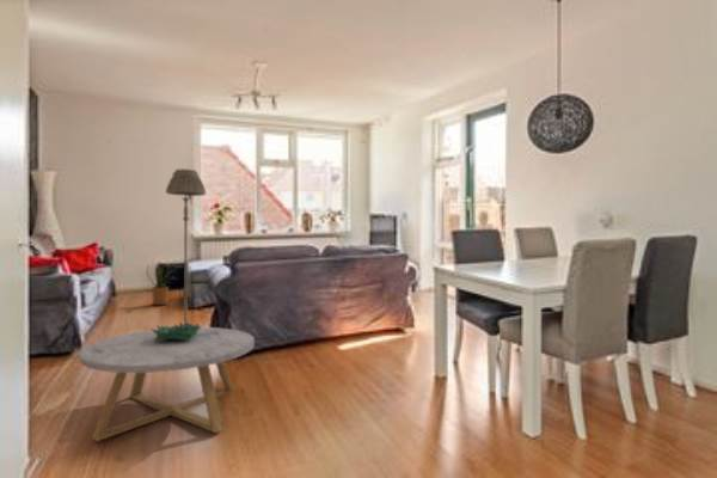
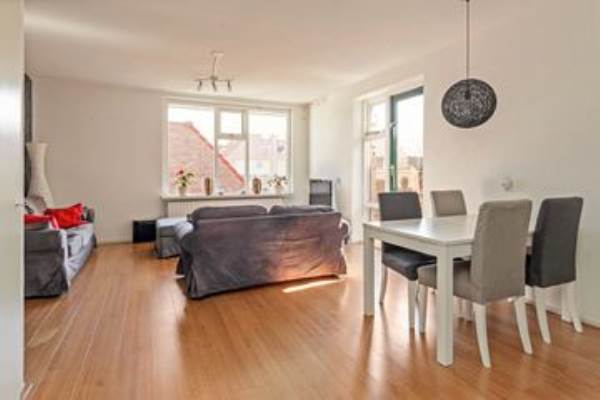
- coffee table [78,326,256,442]
- floor lamp [165,167,207,325]
- decorative bowl [151,321,202,342]
- house plant [146,262,178,306]
